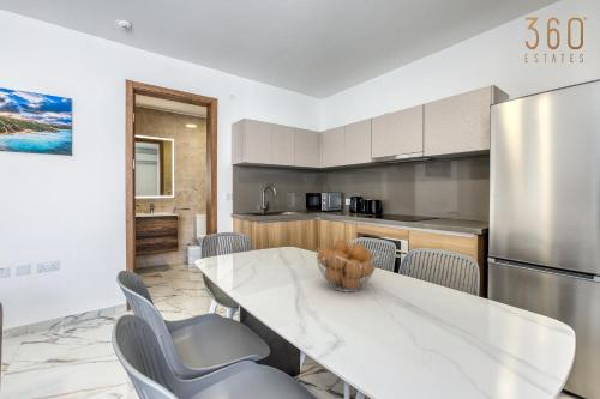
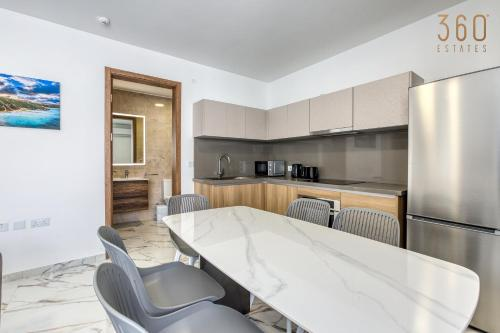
- fruit basket [314,238,380,292]
